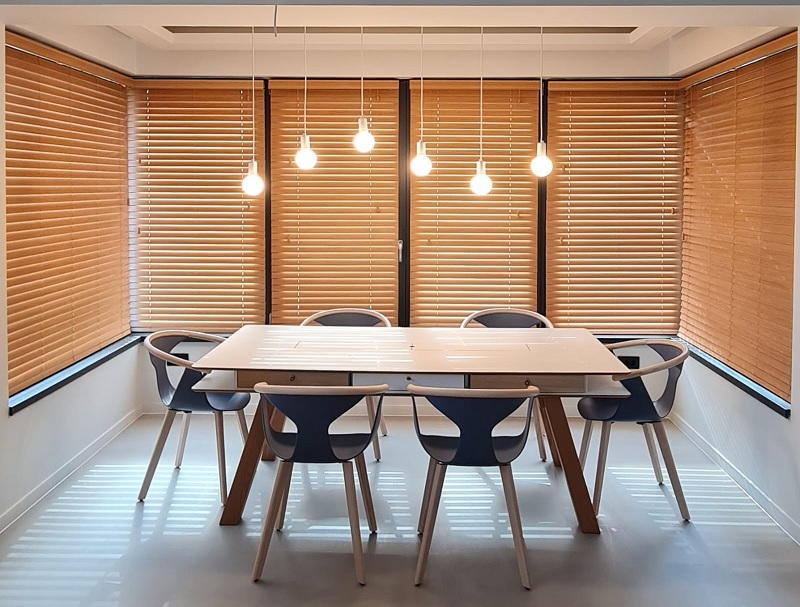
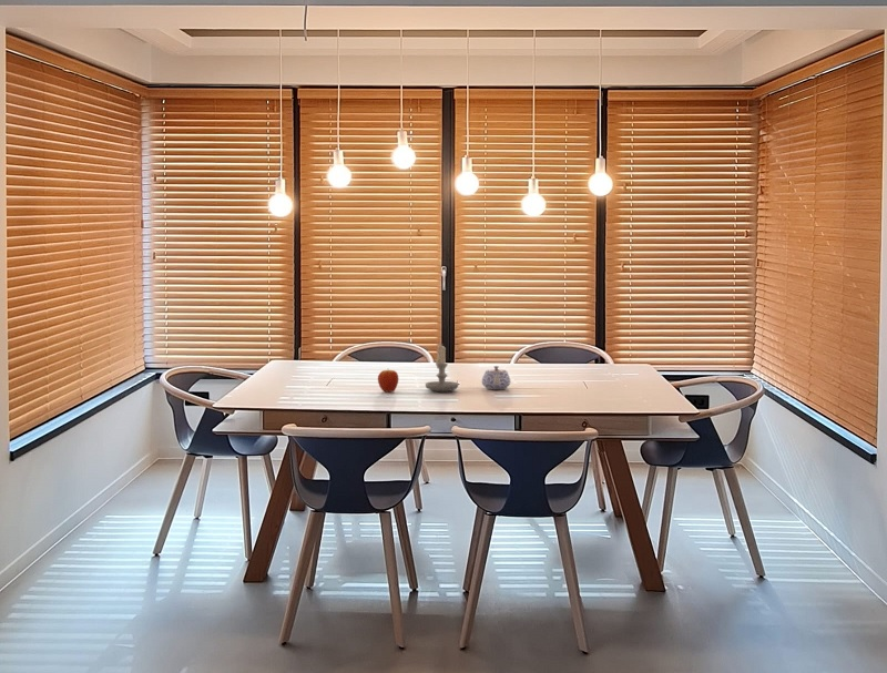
+ fruit [377,369,399,392]
+ candle [425,343,459,392]
+ teapot [481,365,511,390]
